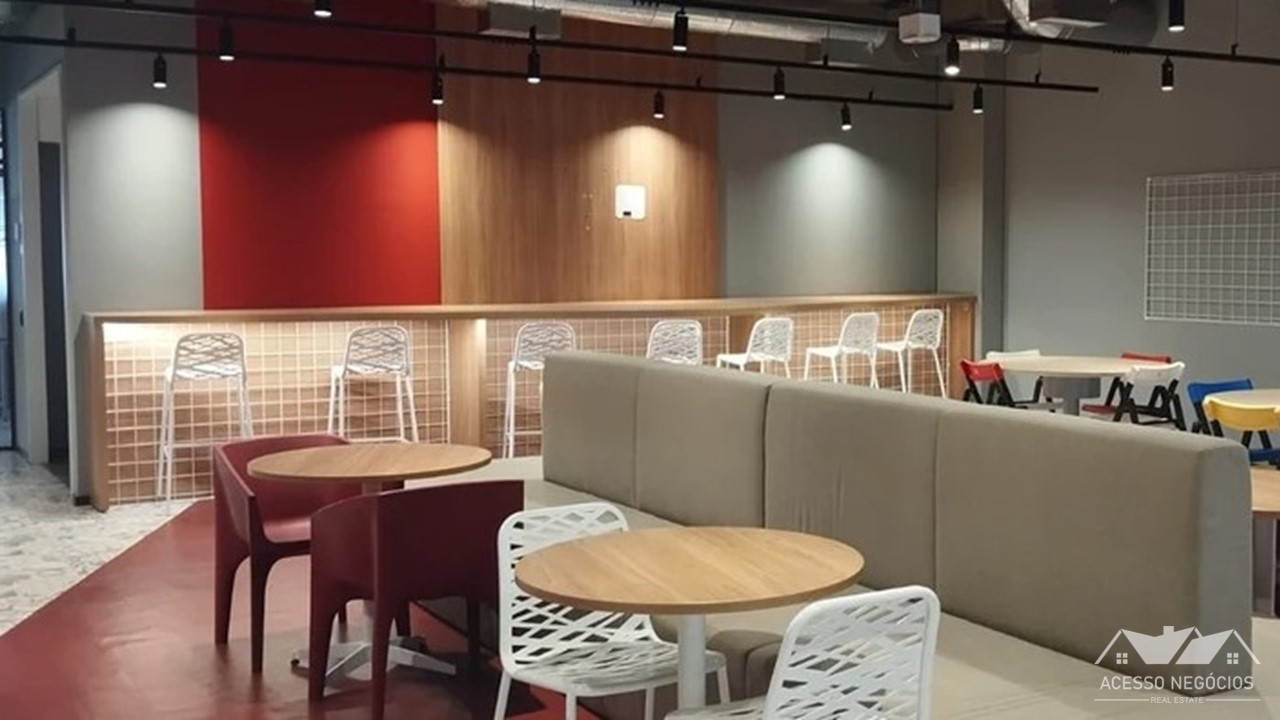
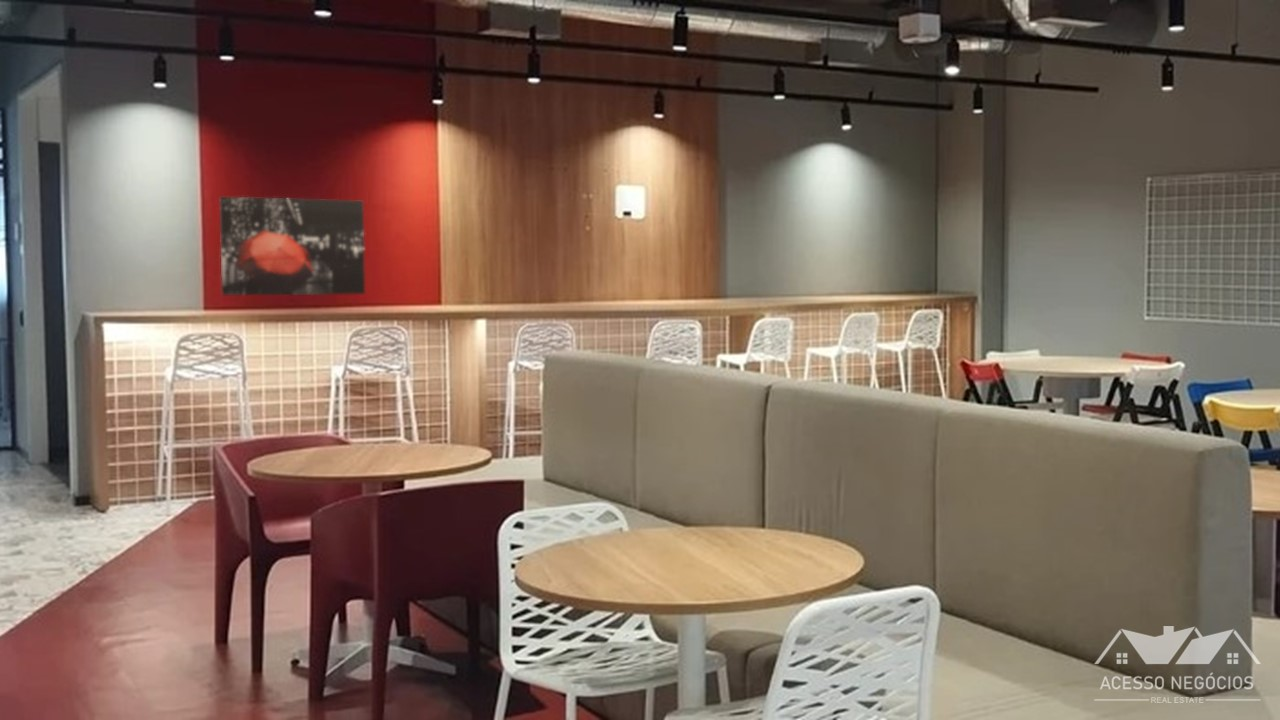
+ wall art [219,196,366,296]
